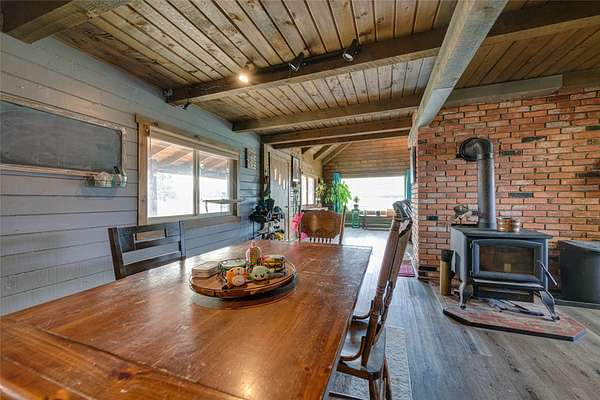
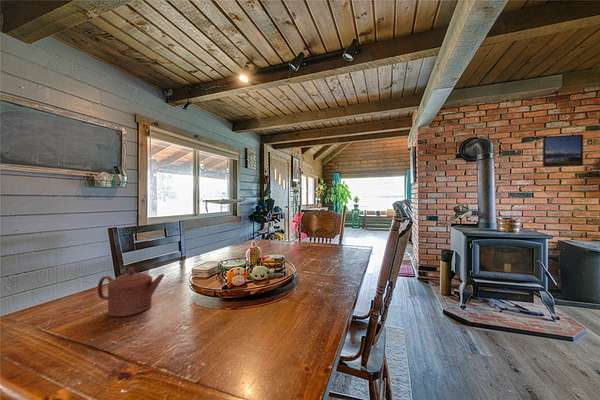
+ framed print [542,133,584,168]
+ teapot [97,266,166,317]
